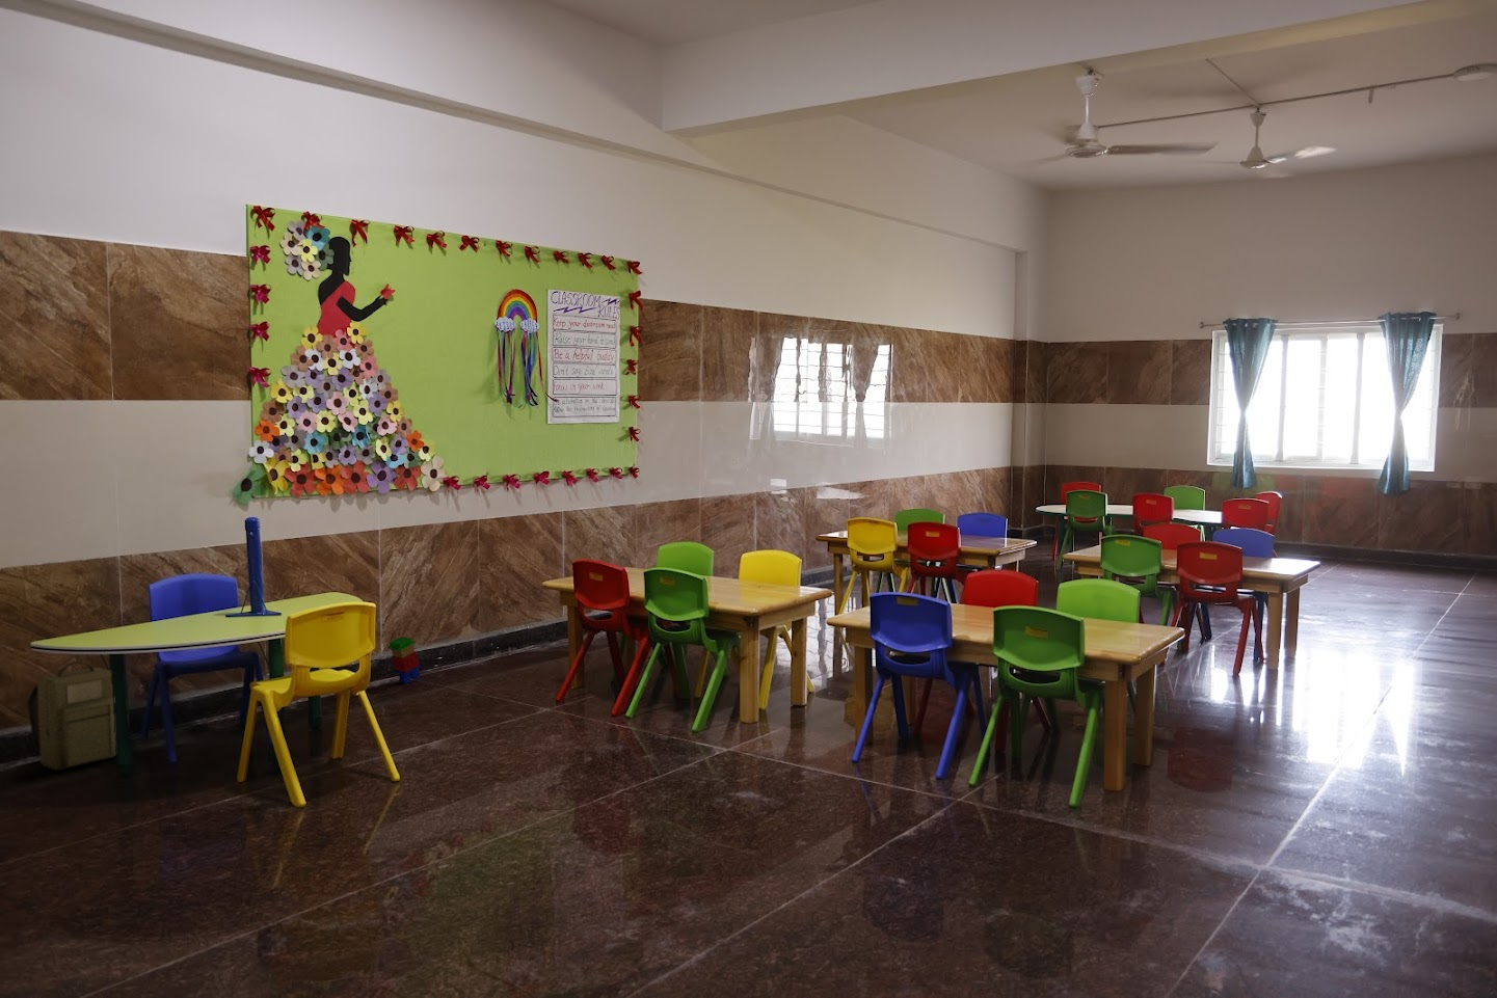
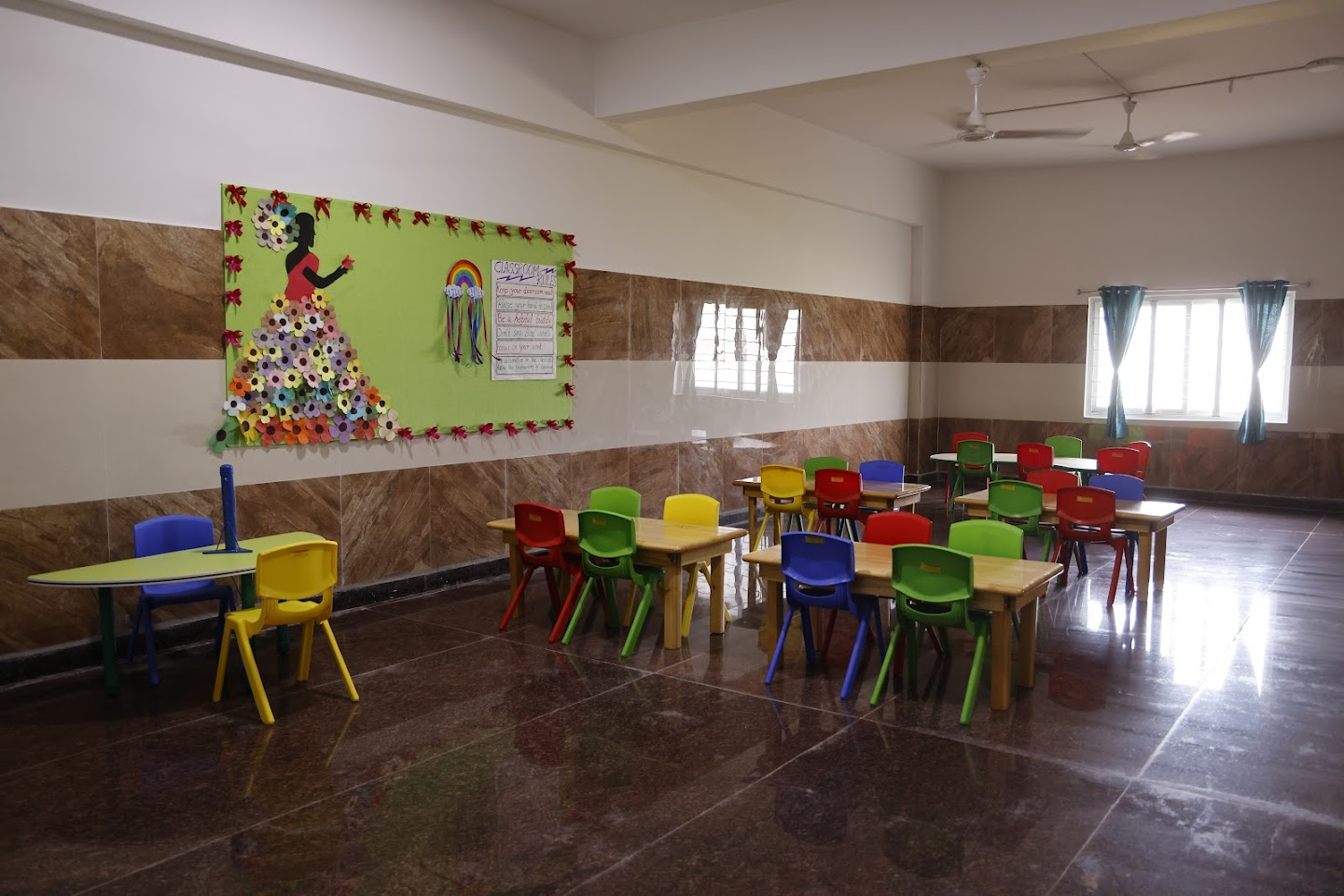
- backpack [26,661,117,772]
- stacking toy [388,636,422,684]
